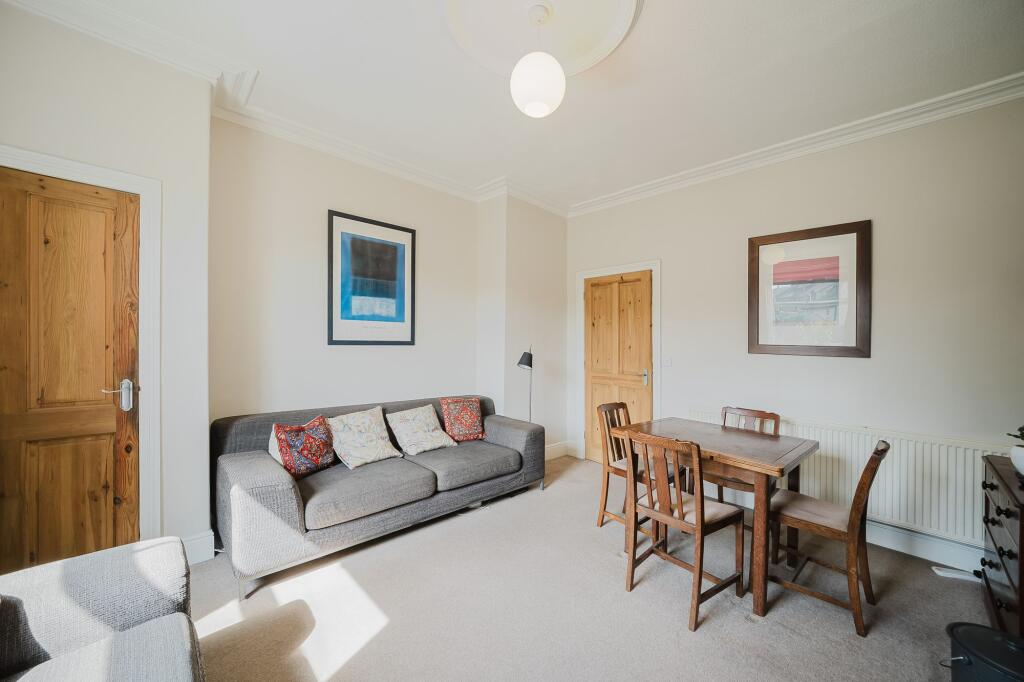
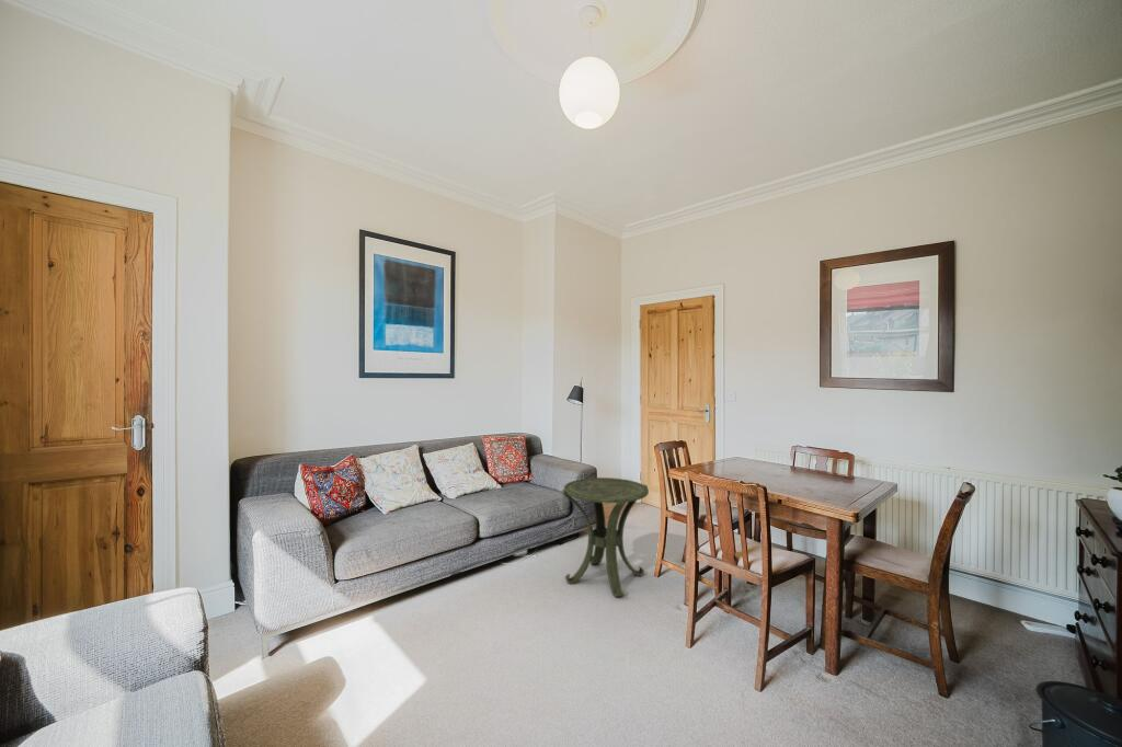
+ side table [562,476,650,598]
